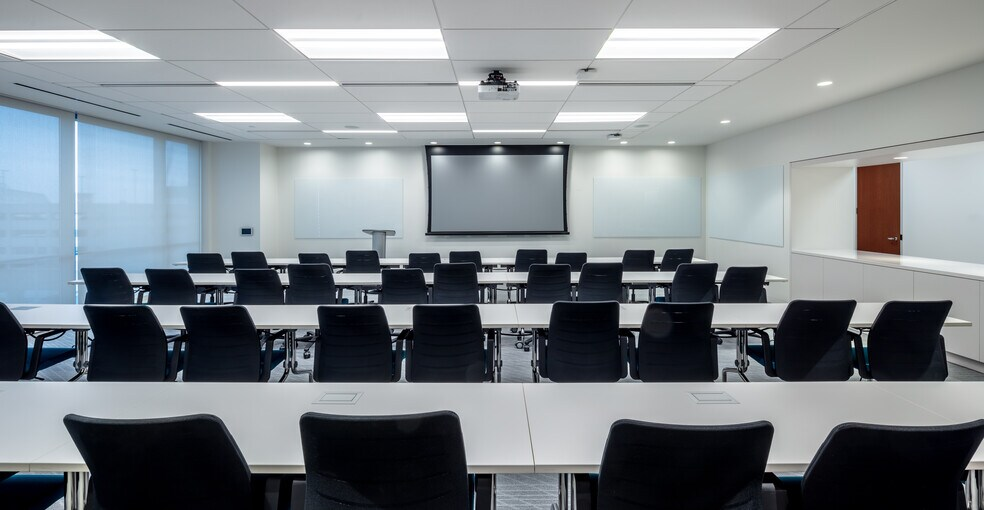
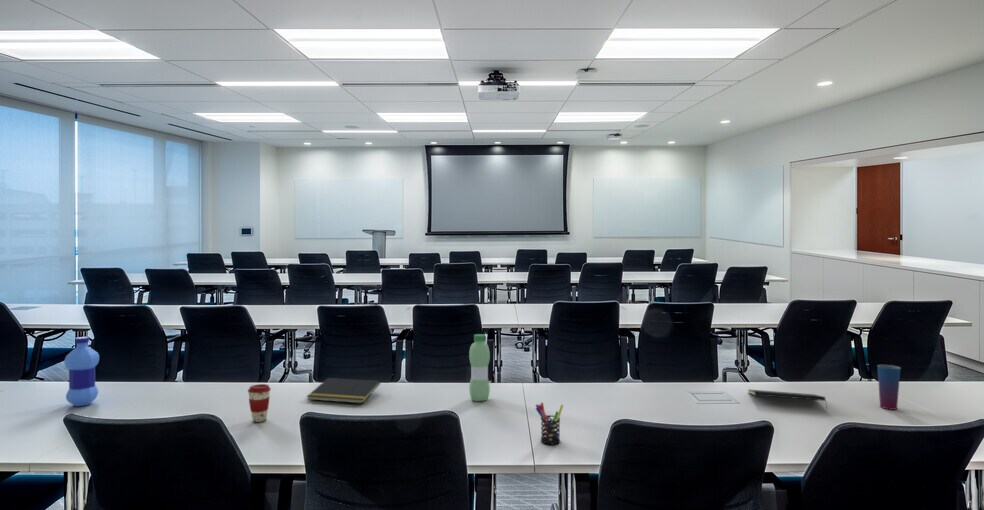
+ notepad [747,388,828,410]
+ water bottle [468,333,491,402]
+ notepad [306,377,381,404]
+ water bottle [63,336,100,407]
+ cup [876,364,902,411]
+ pen holder [535,402,564,446]
+ coffee cup [247,383,272,423]
